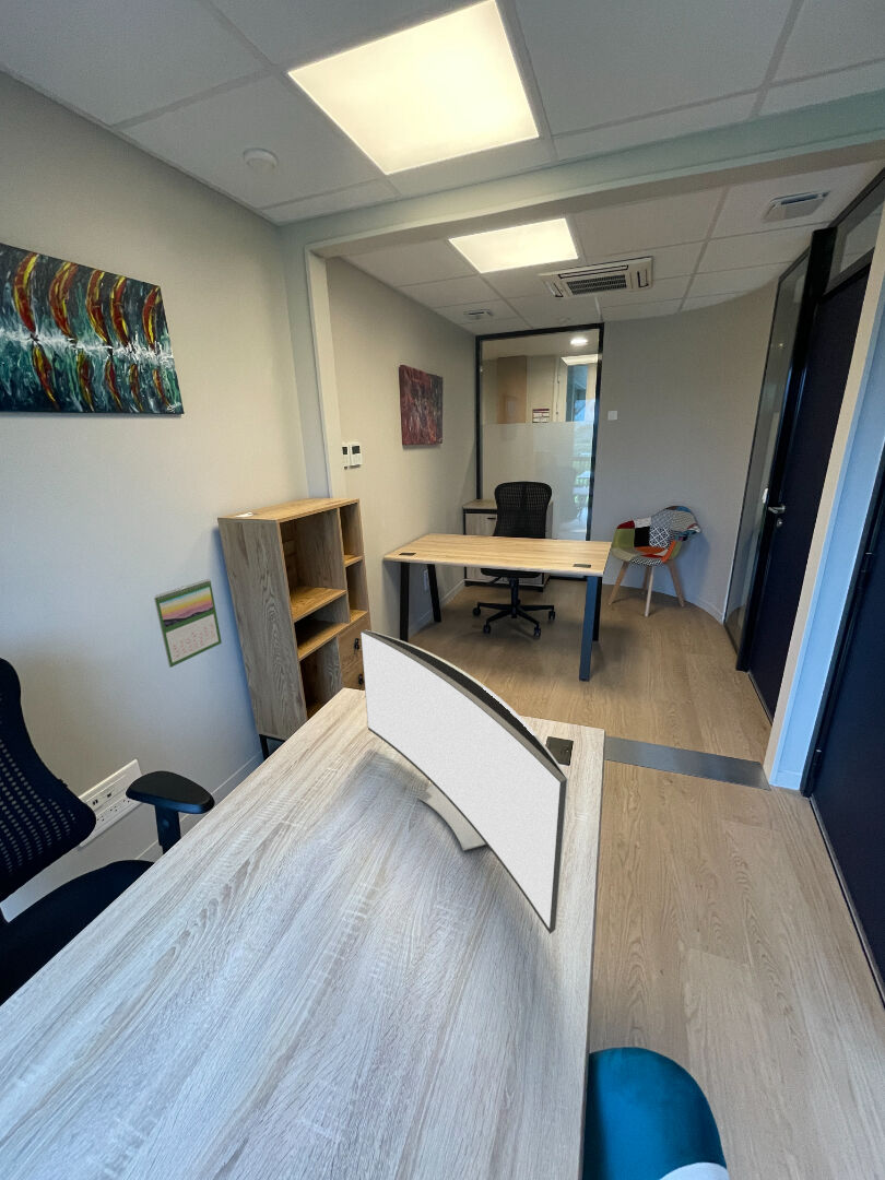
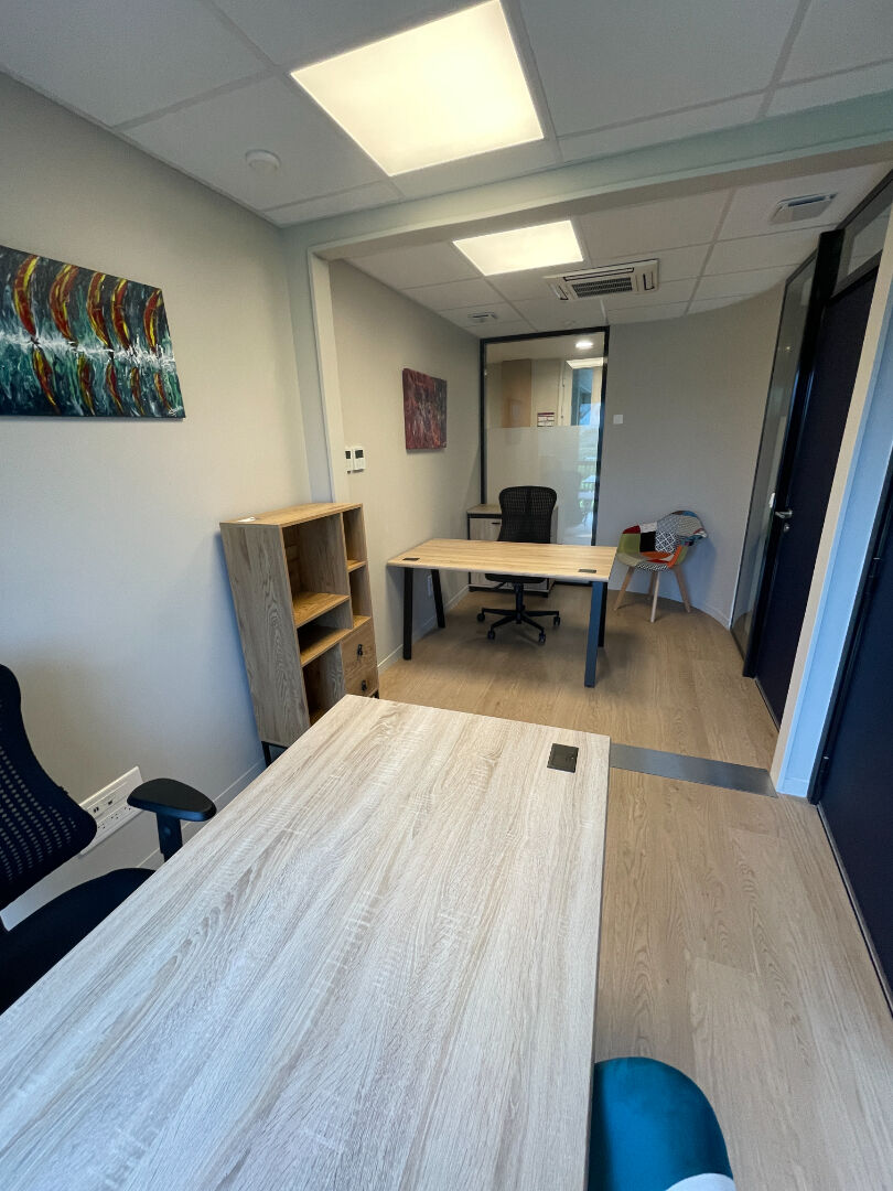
- calendar [153,578,223,669]
- monitor [359,628,569,935]
